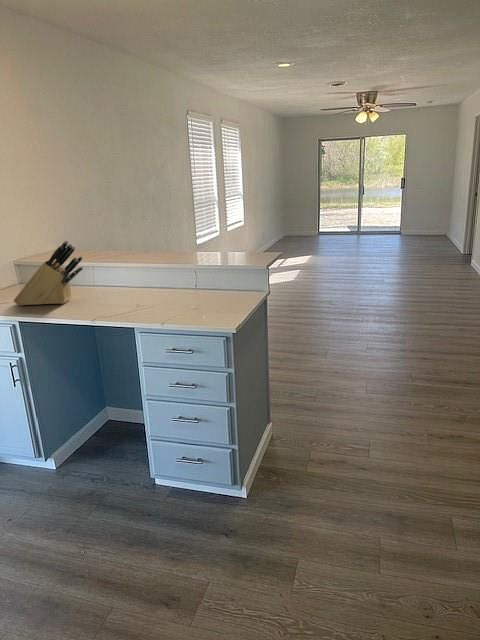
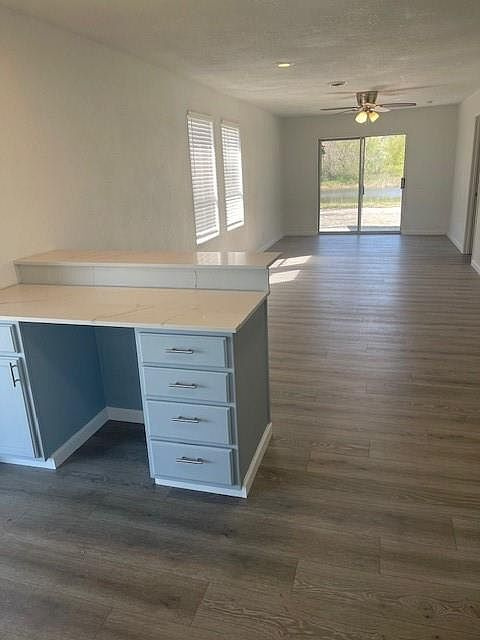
- knife block [13,240,84,306]
